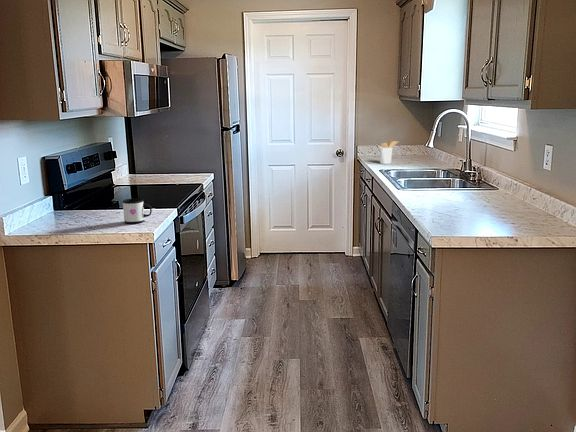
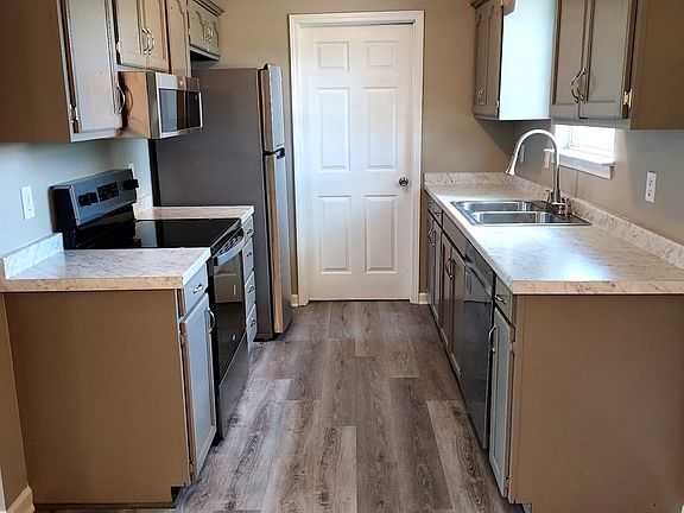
- mug [122,197,153,225]
- utensil holder [378,138,400,165]
